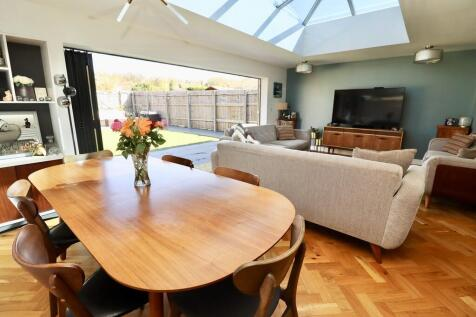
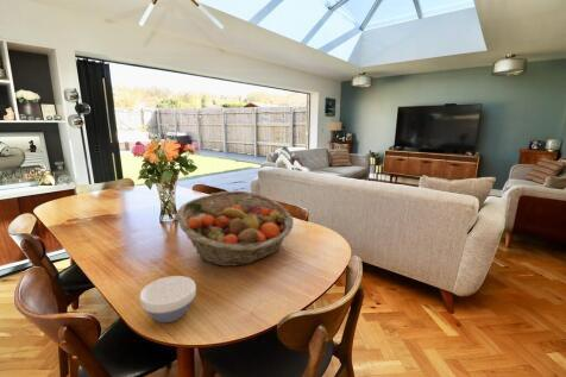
+ bowl [139,275,197,323]
+ fruit basket [175,190,295,268]
